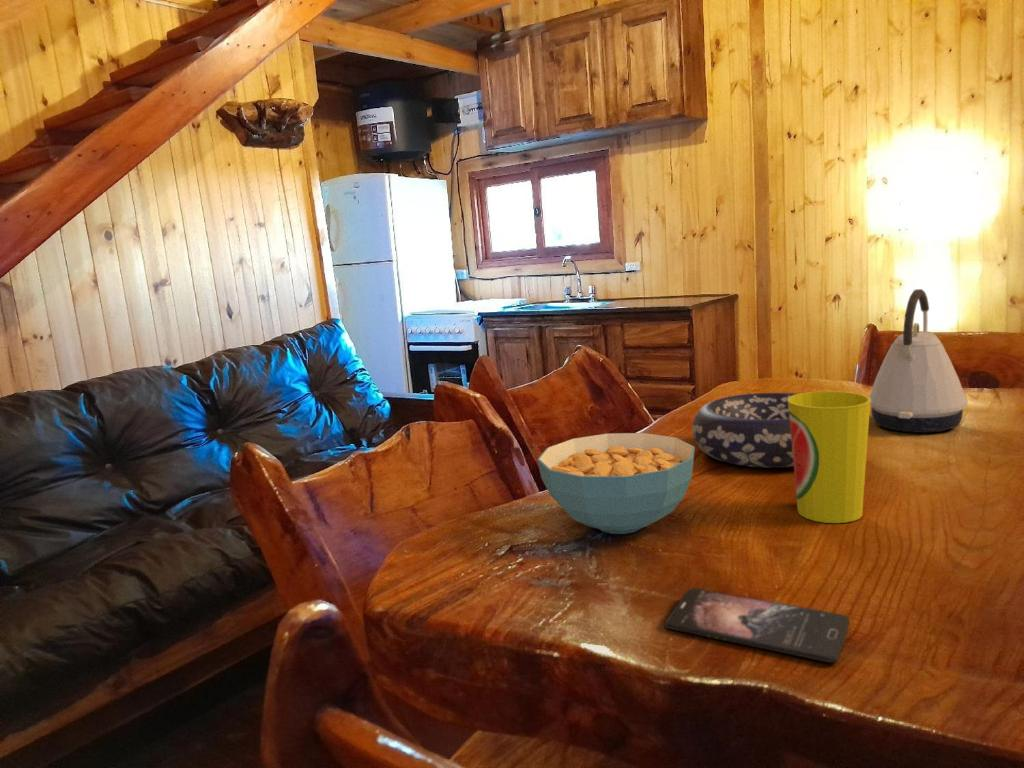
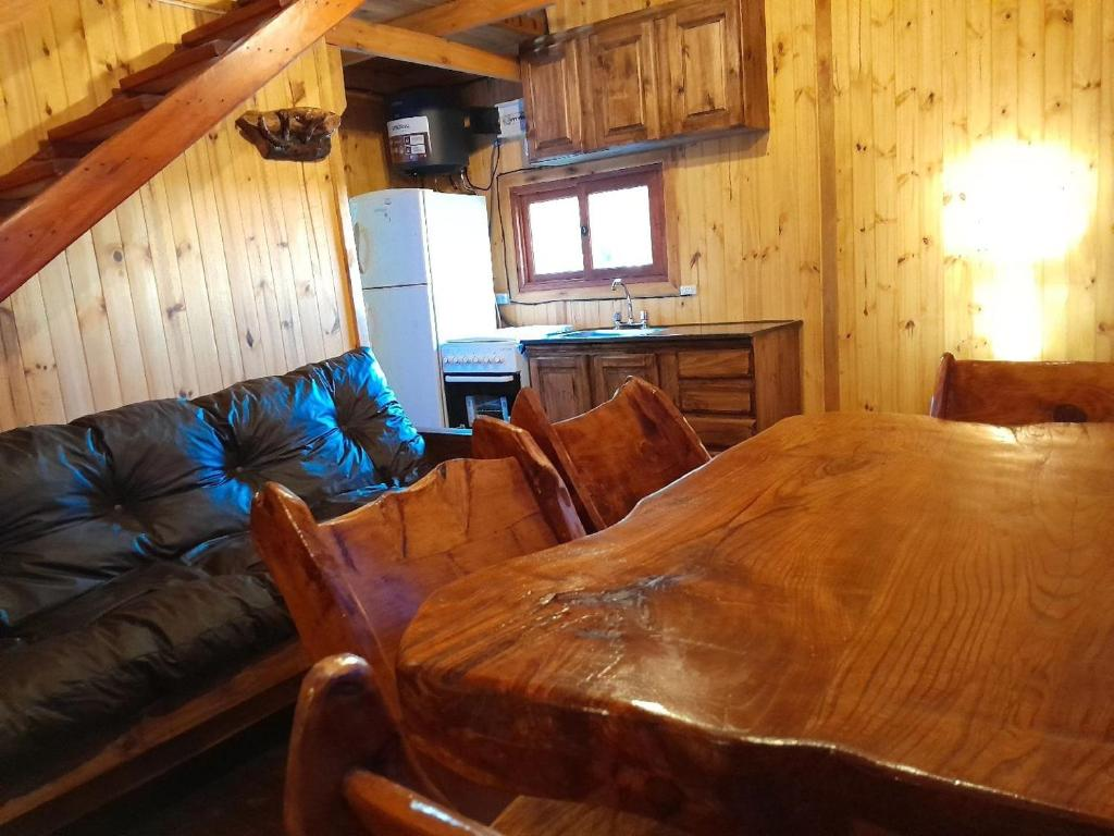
- cereal bowl [536,432,696,535]
- cup [788,390,871,524]
- kettle [868,288,968,434]
- decorative bowl [691,392,798,469]
- smartphone [664,587,851,664]
